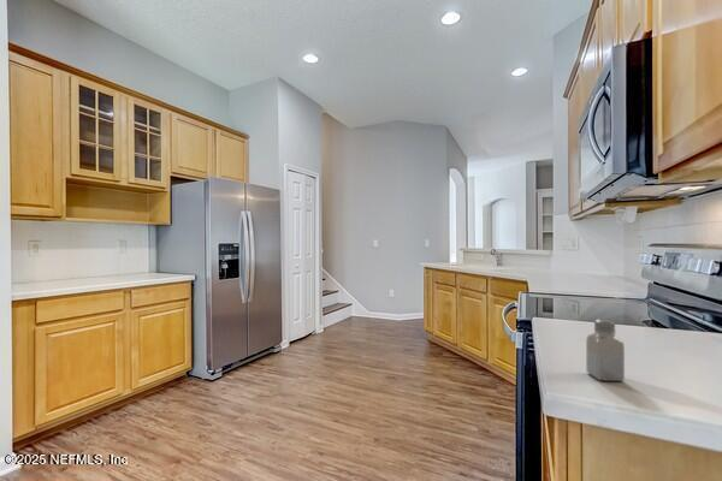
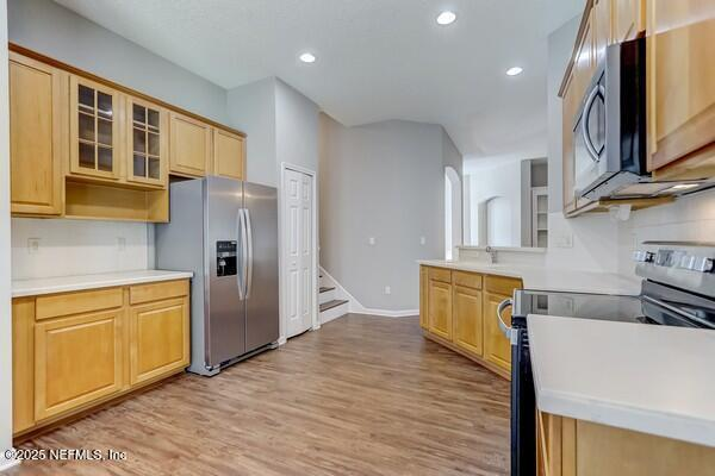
- saltshaker [585,317,626,382]
